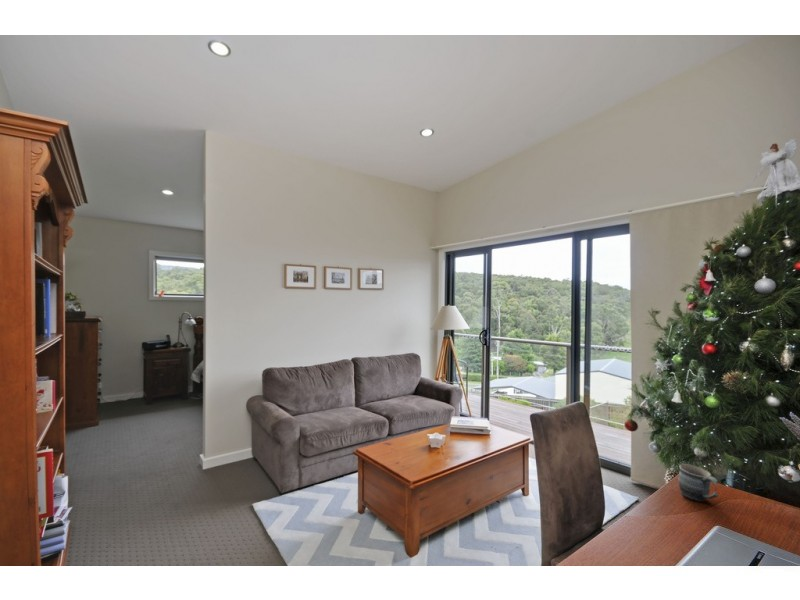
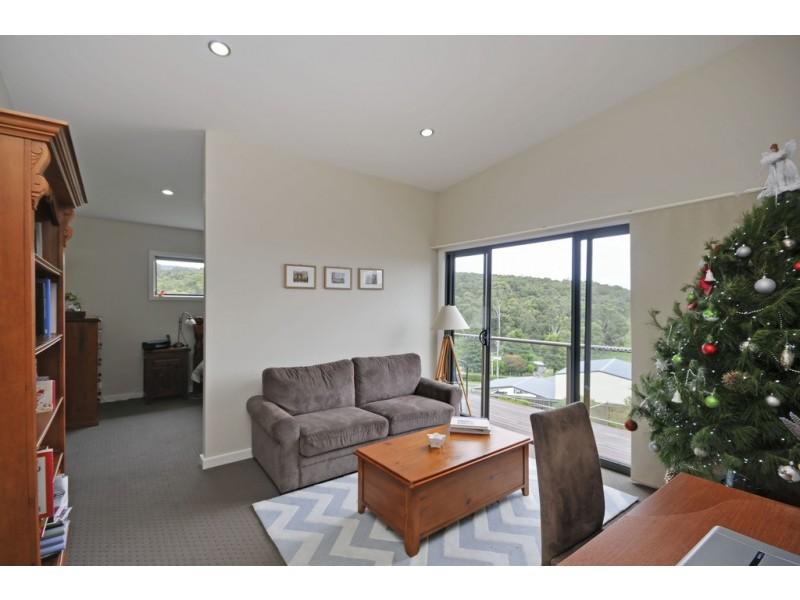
- mug [677,463,719,503]
